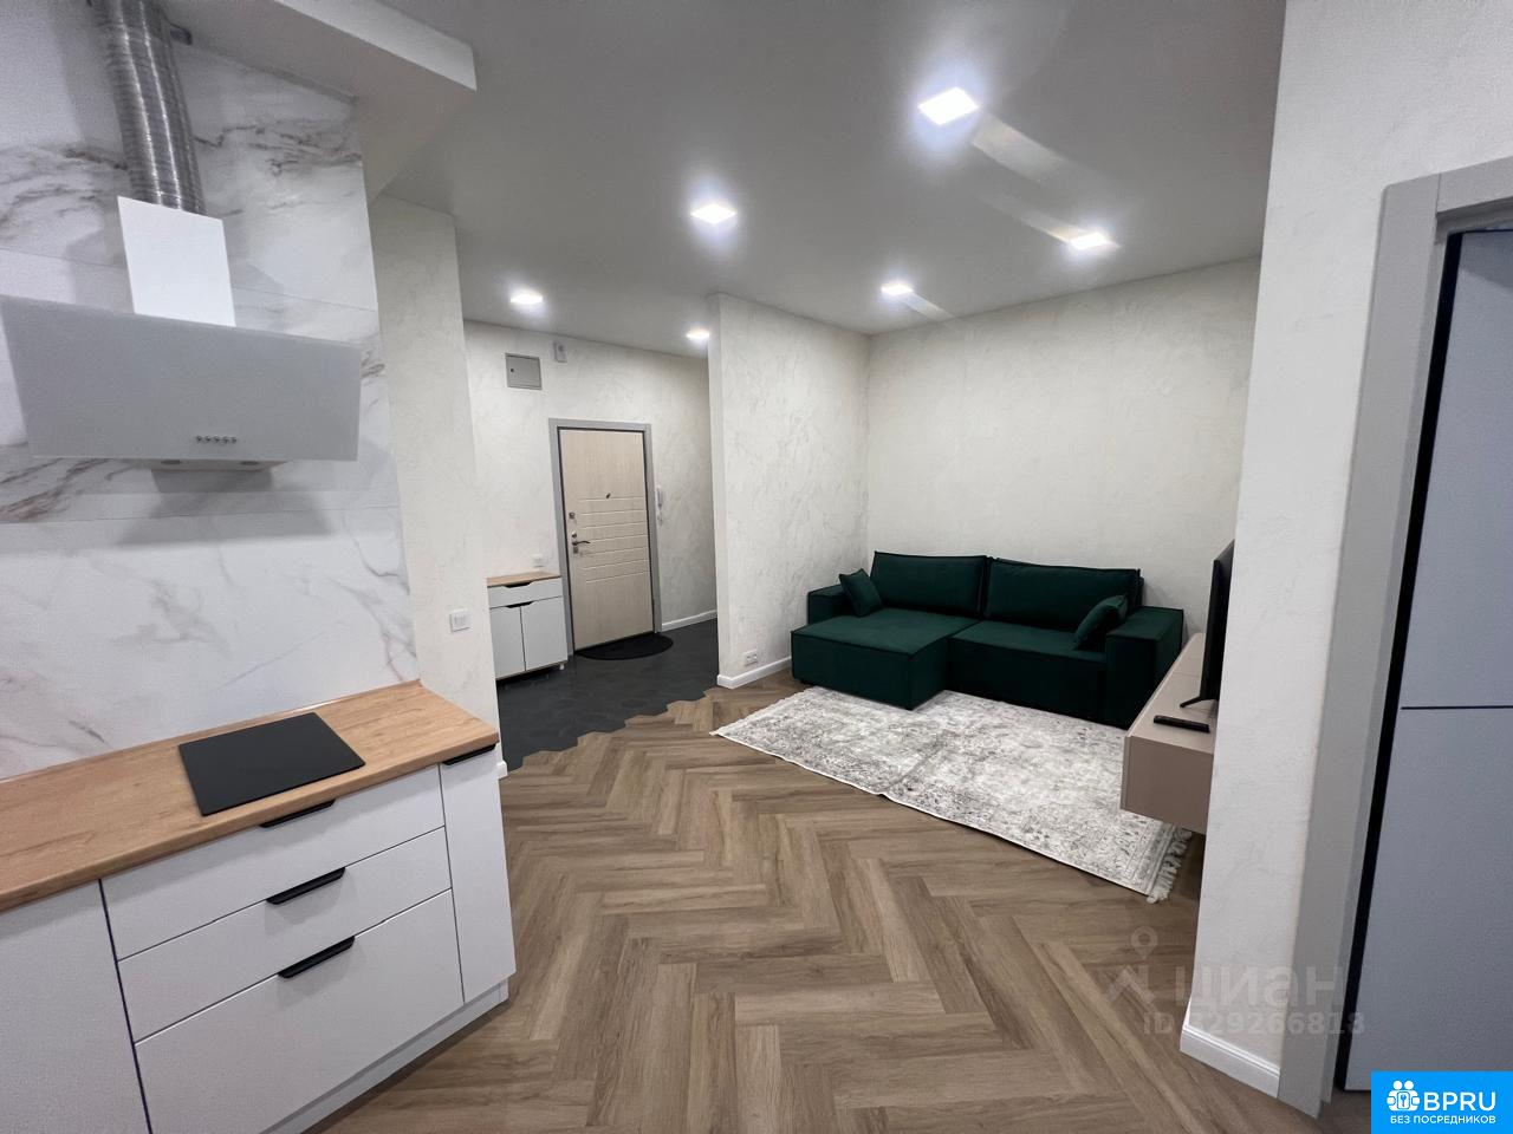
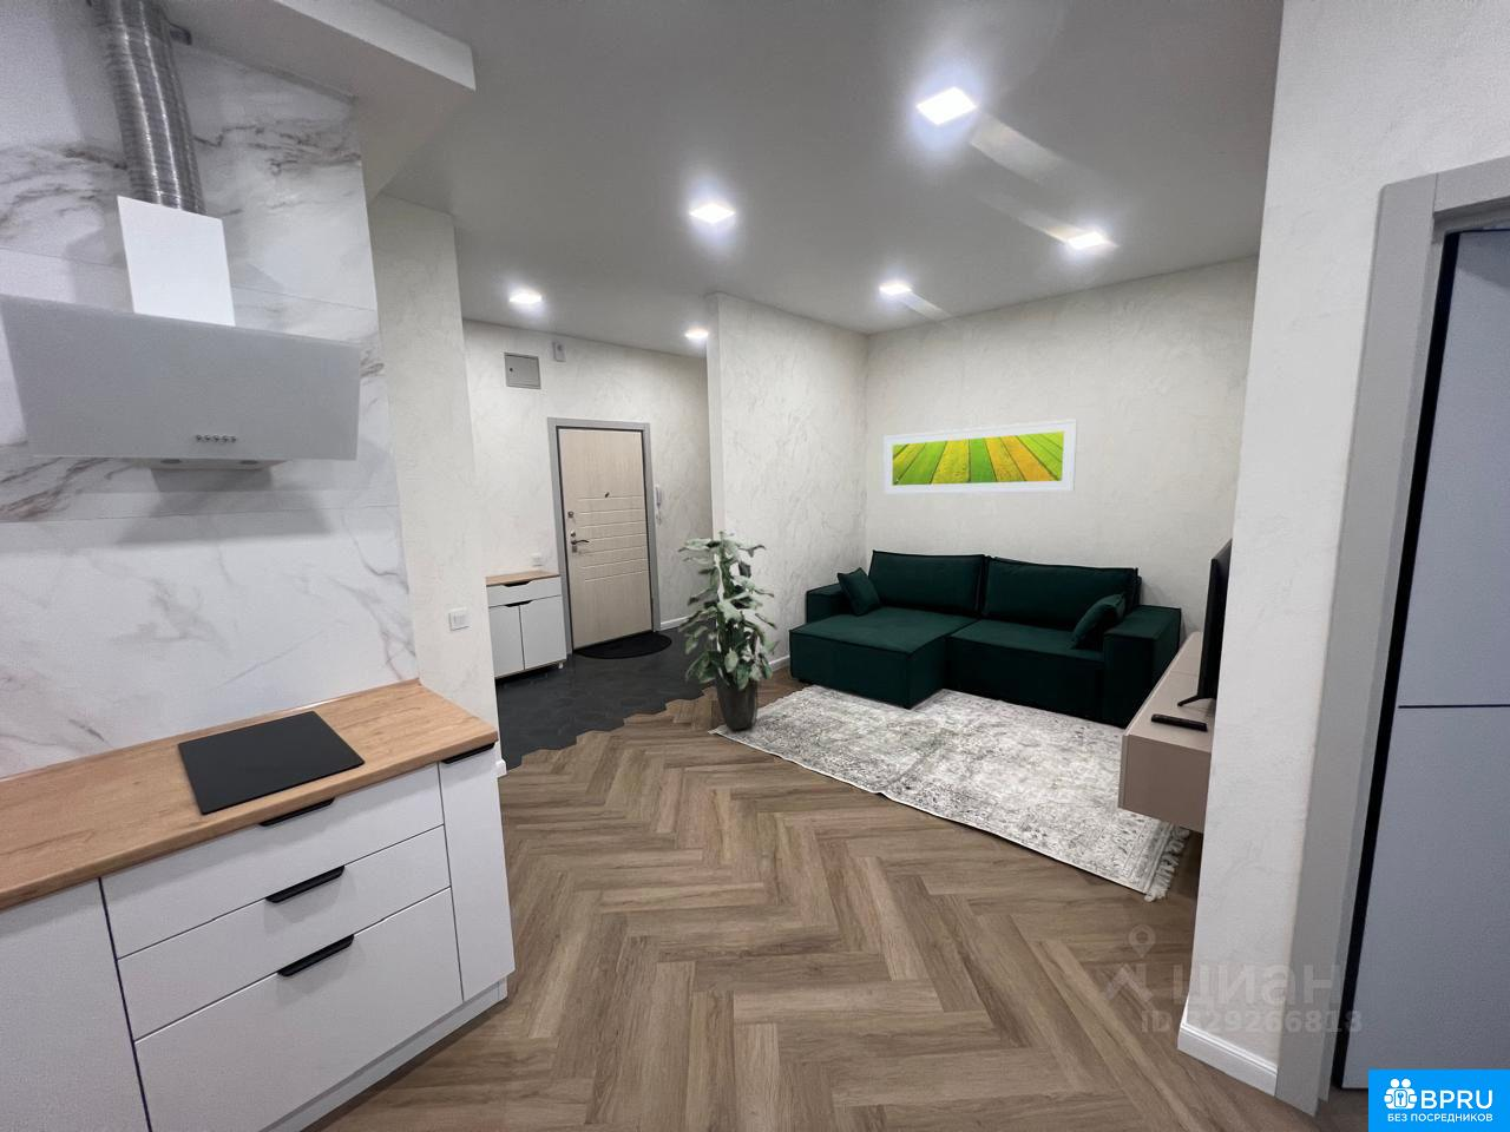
+ indoor plant [678,528,781,731]
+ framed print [882,417,1078,496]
